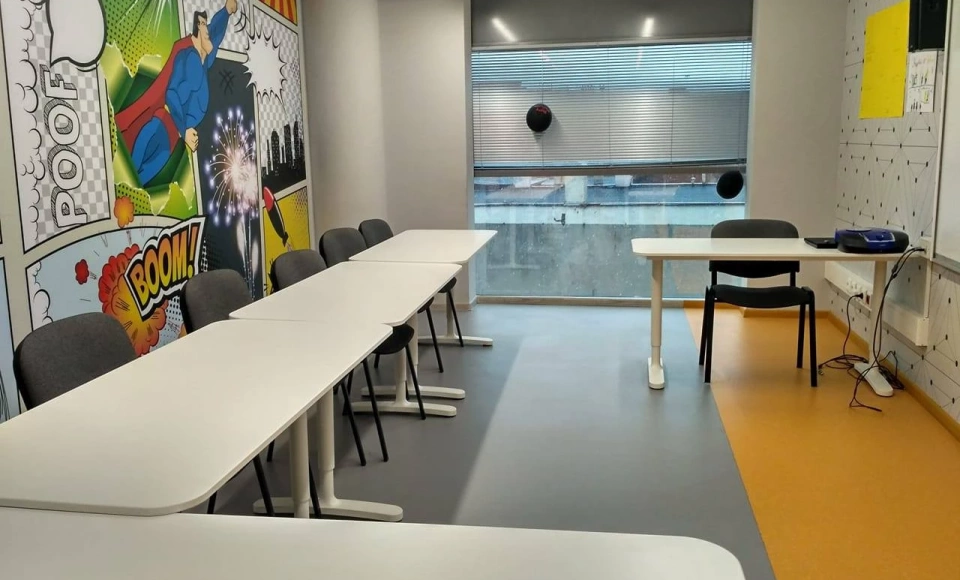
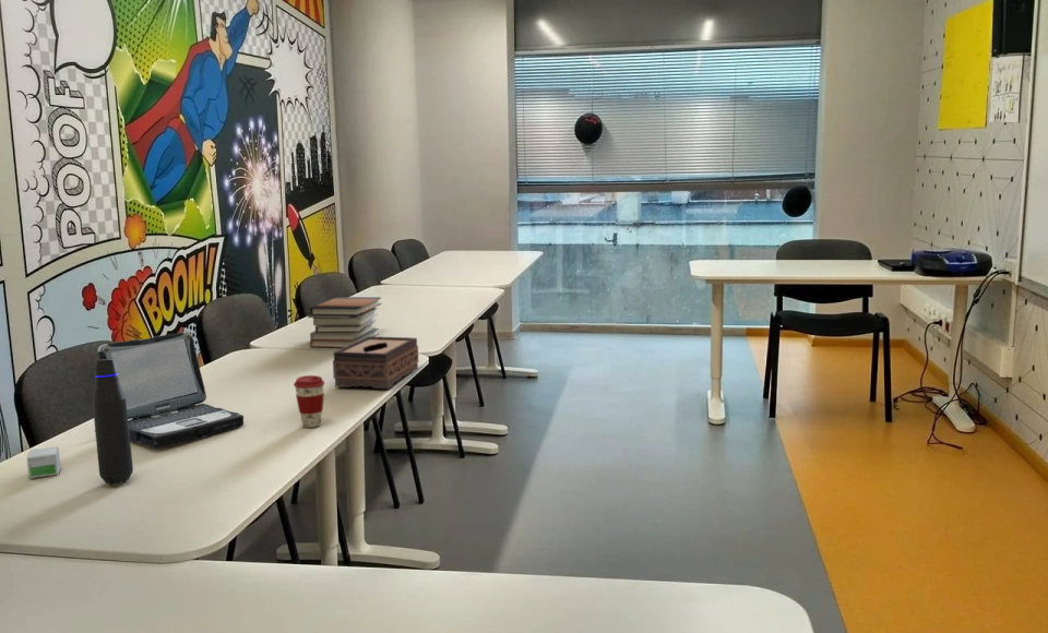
+ book stack [307,296,382,349]
+ water bottle [92,359,134,486]
+ small box [26,445,62,479]
+ coffee cup [293,374,325,429]
+ tissue box [332,336,419,390]
+ laptop [97,331,245,449]
